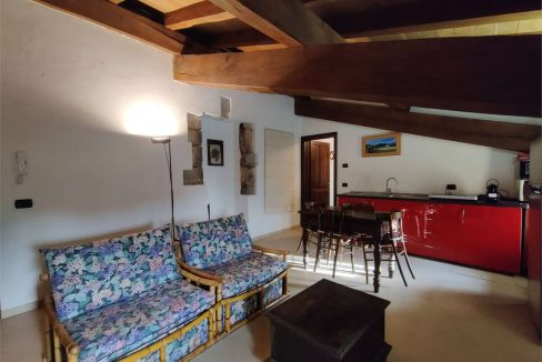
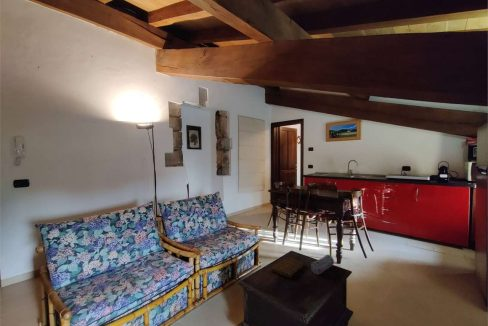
+ notebook [270,256,306,279]
+ pencil case [310,254,335,275]
